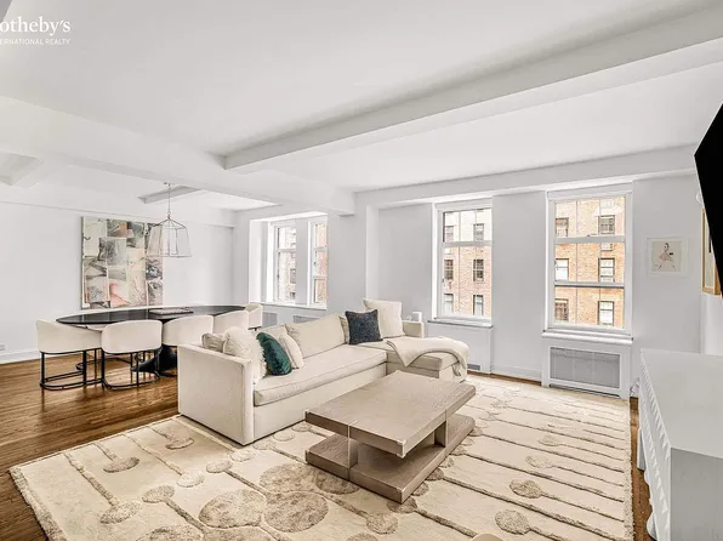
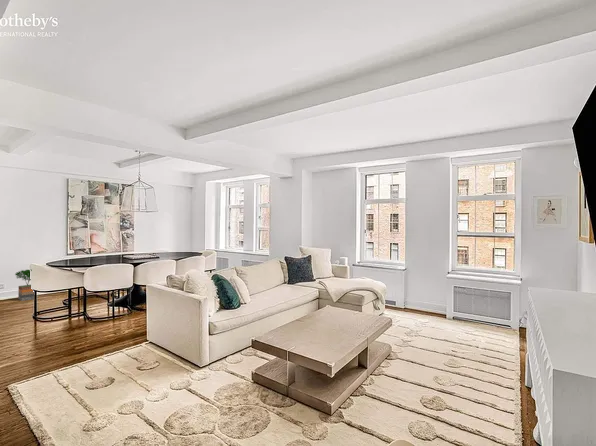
+ potted tree [14,269,35,302]
